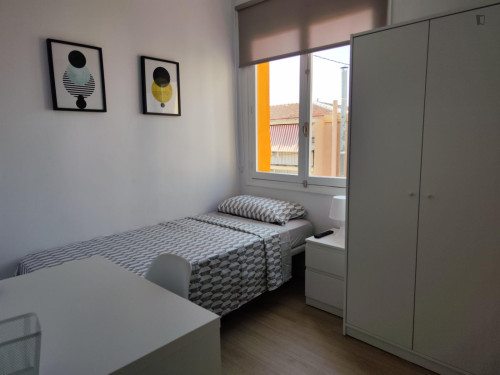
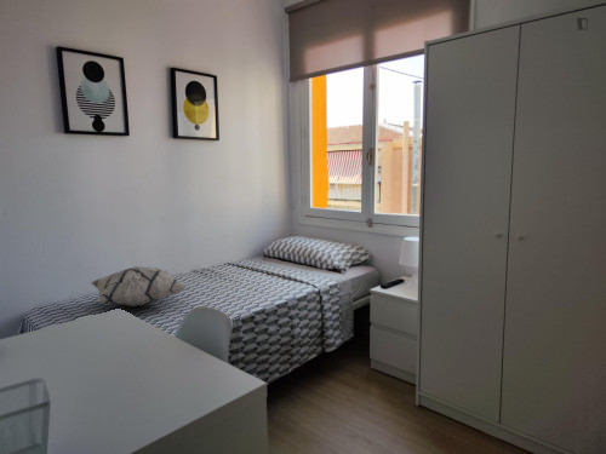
+ decorative pillow [90,265,188,308]
